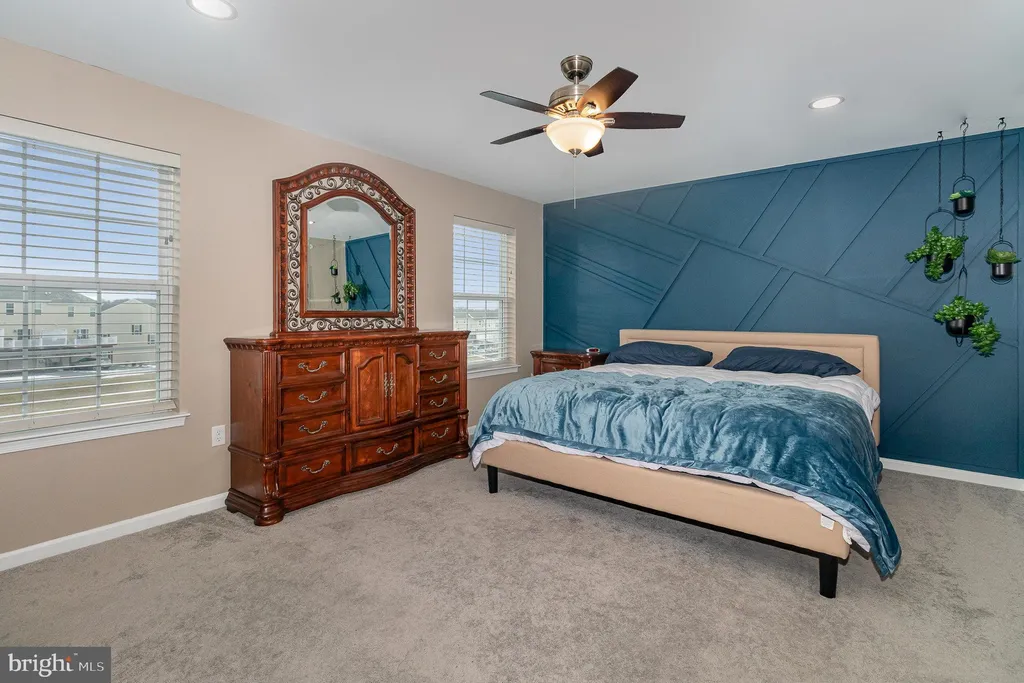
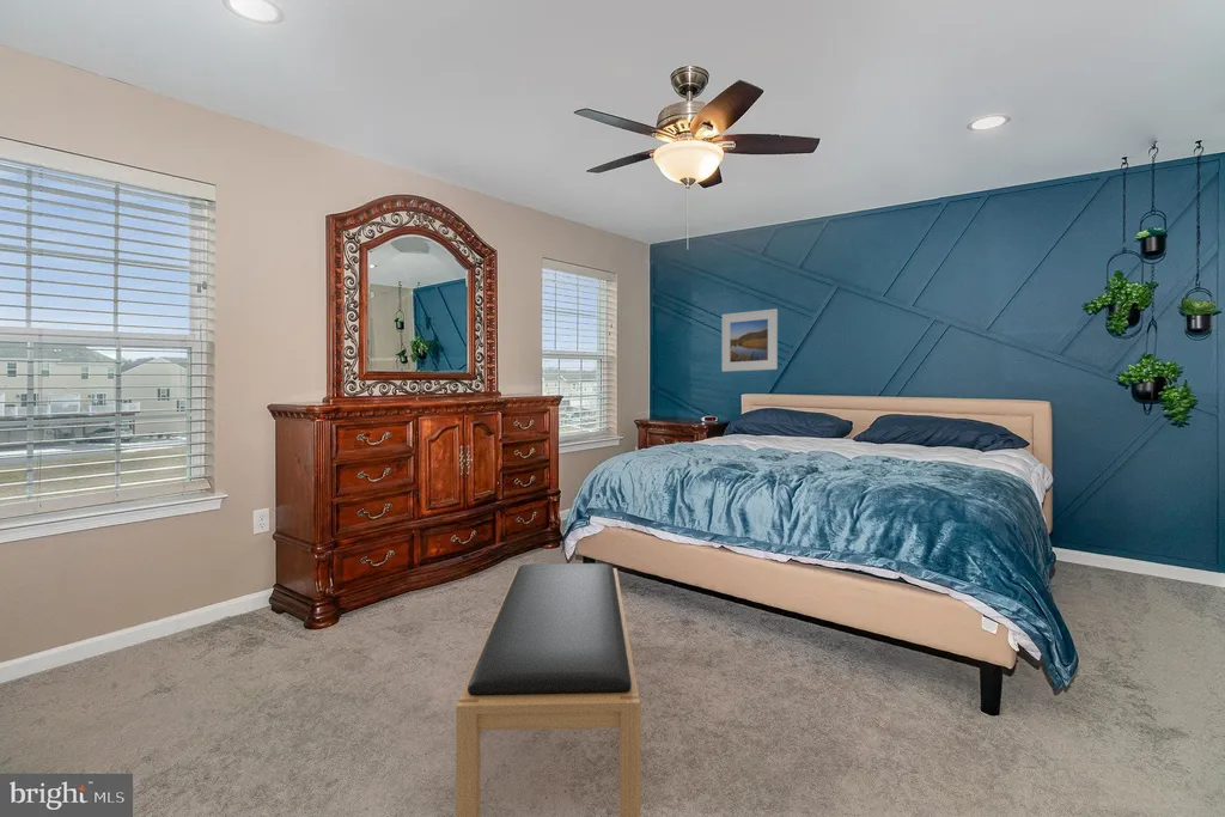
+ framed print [720,307,779,373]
+ bench [455,562,642,817]
